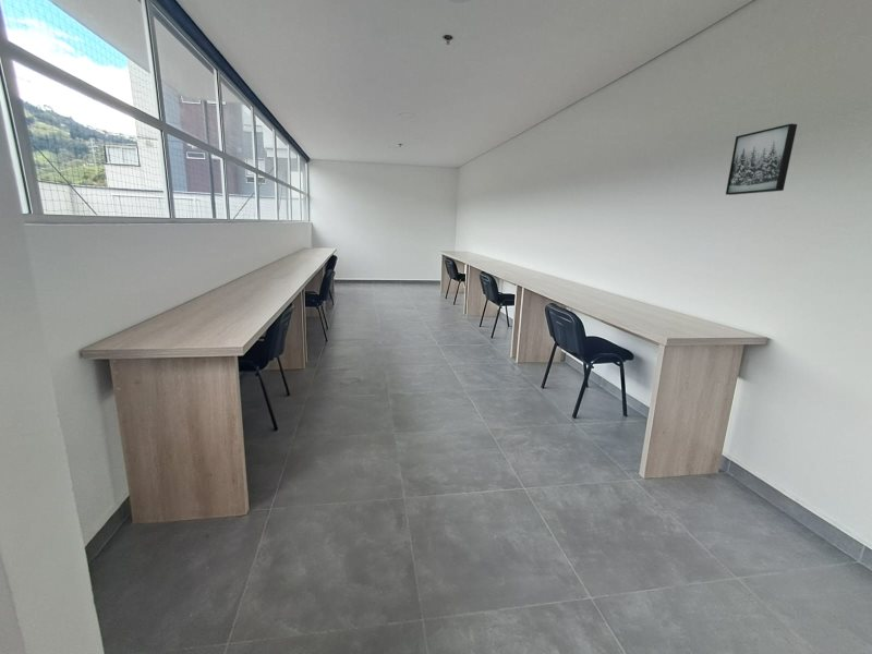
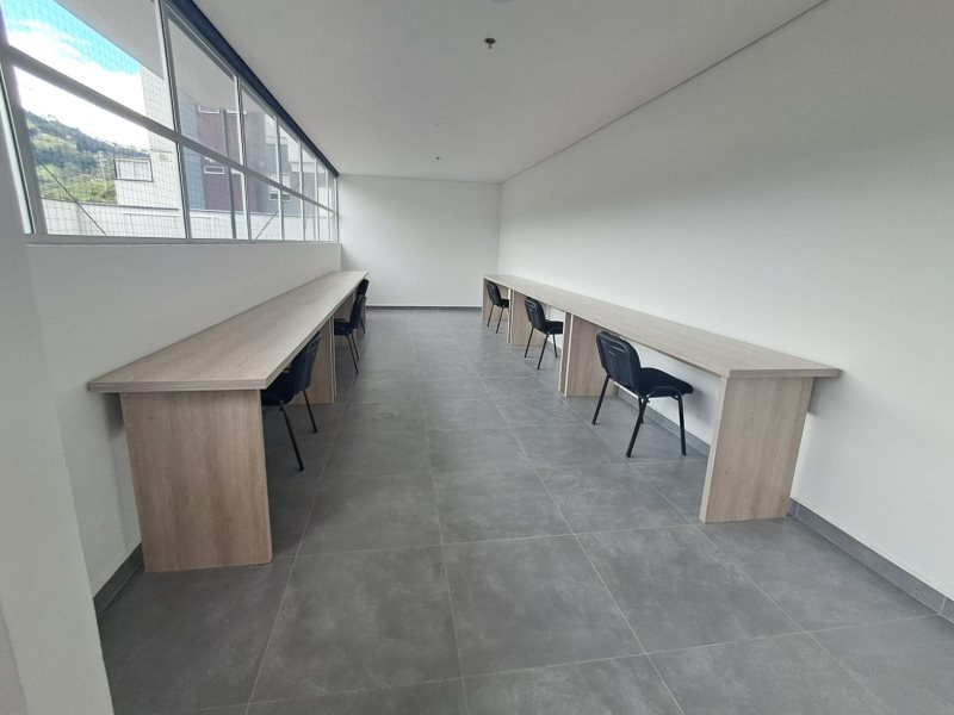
- wall art [725,122,798,196]
